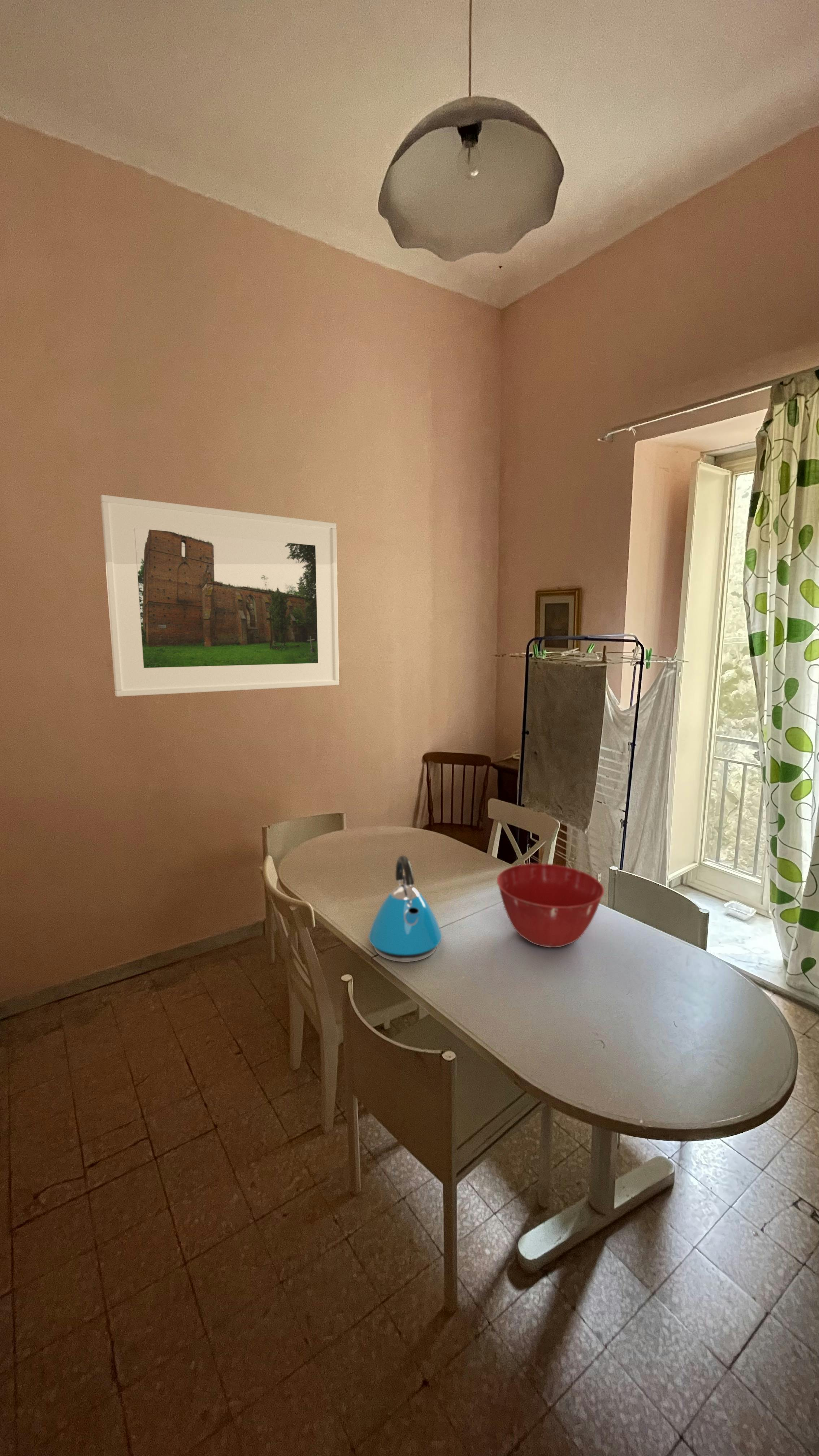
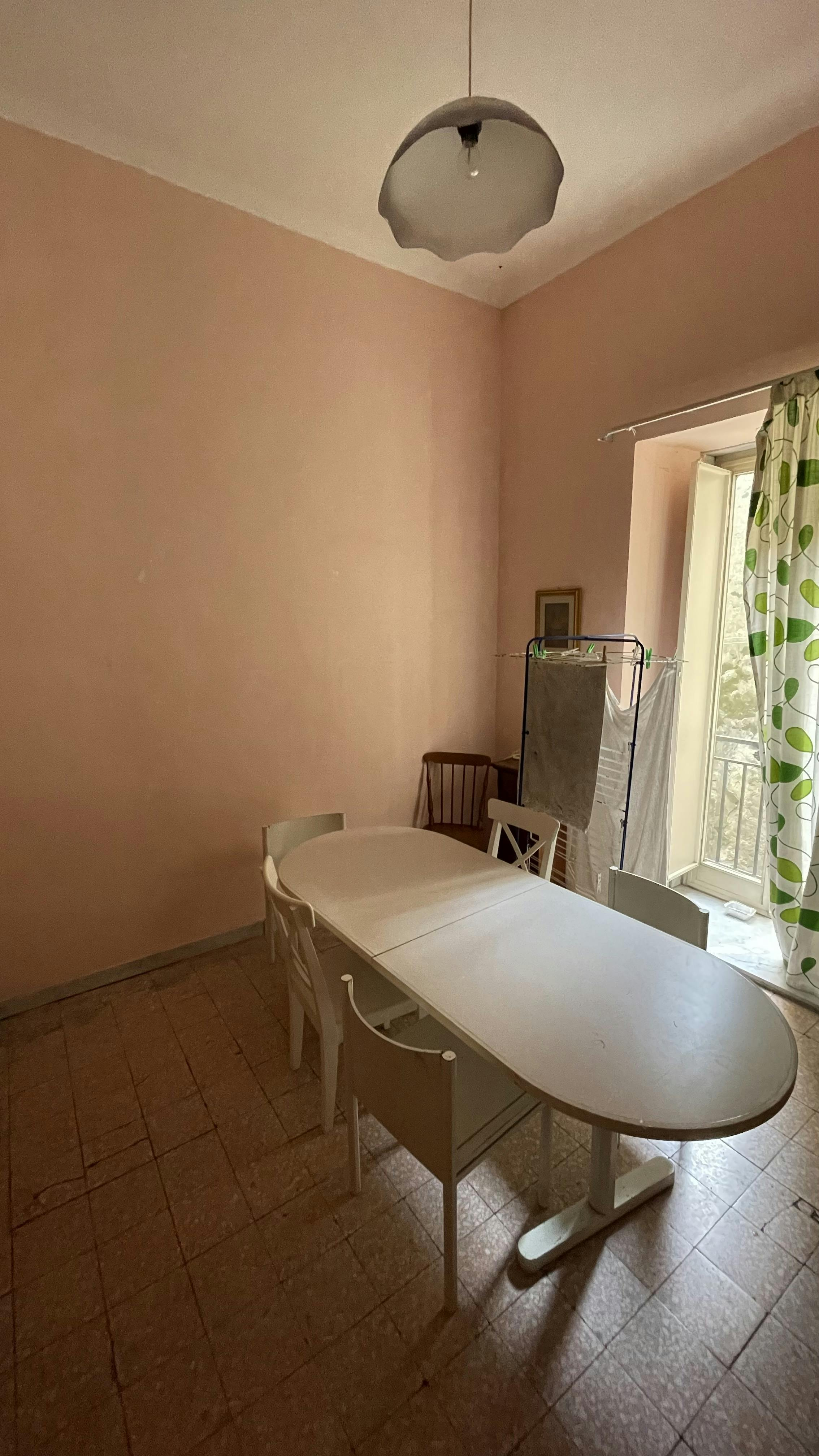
- mixing bowl [497,863,605,948]
- kettle [368,855,442,962]
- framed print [100,494,339,697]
